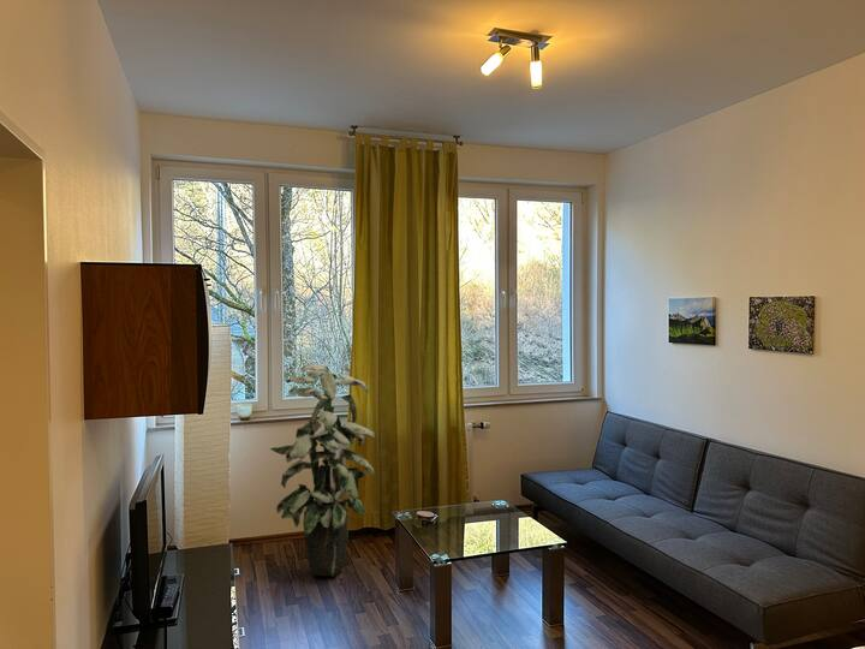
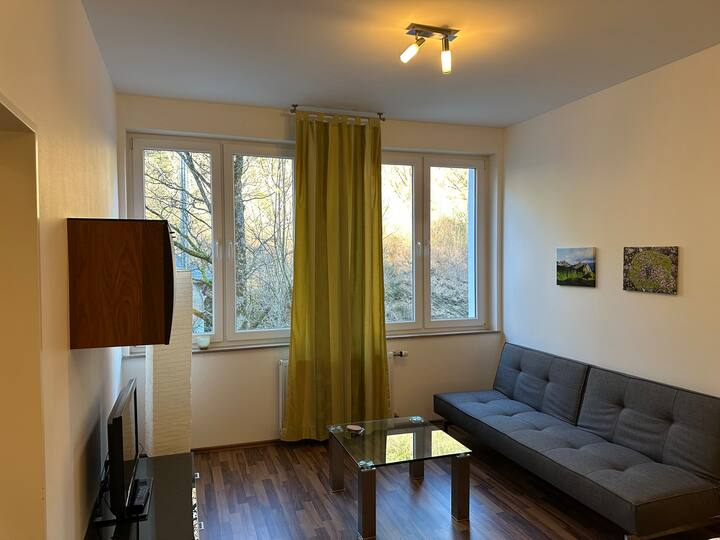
- indoor plant [269,363,376,577]
